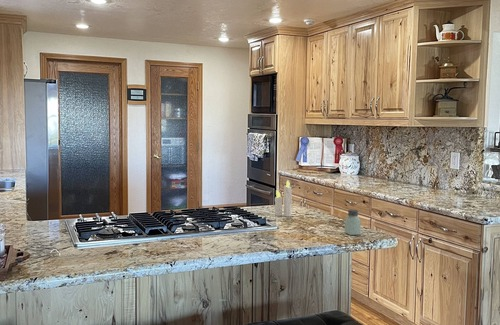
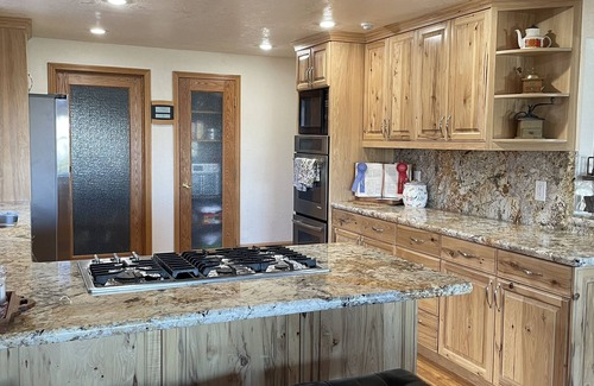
- saltshaker [344,208,362,236]
- candle [274,179,293,218]
